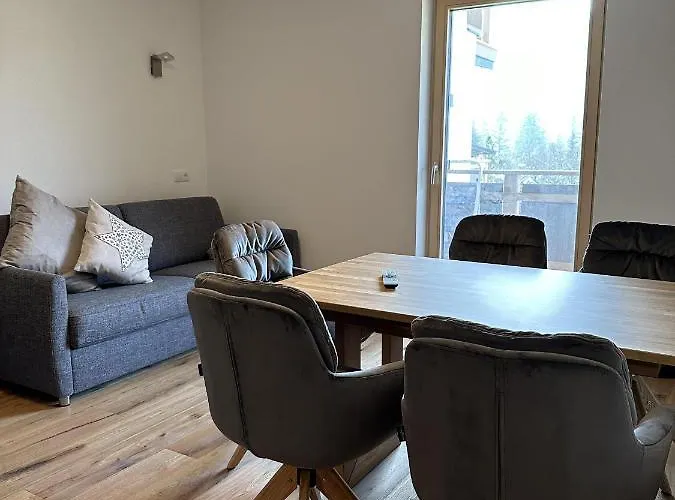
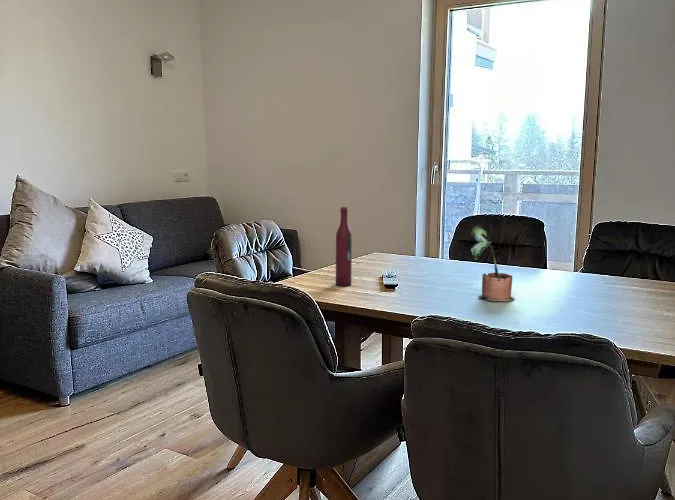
+ wine bottle [335,206,353,287]
+ potted plant [470,225,516,303]
